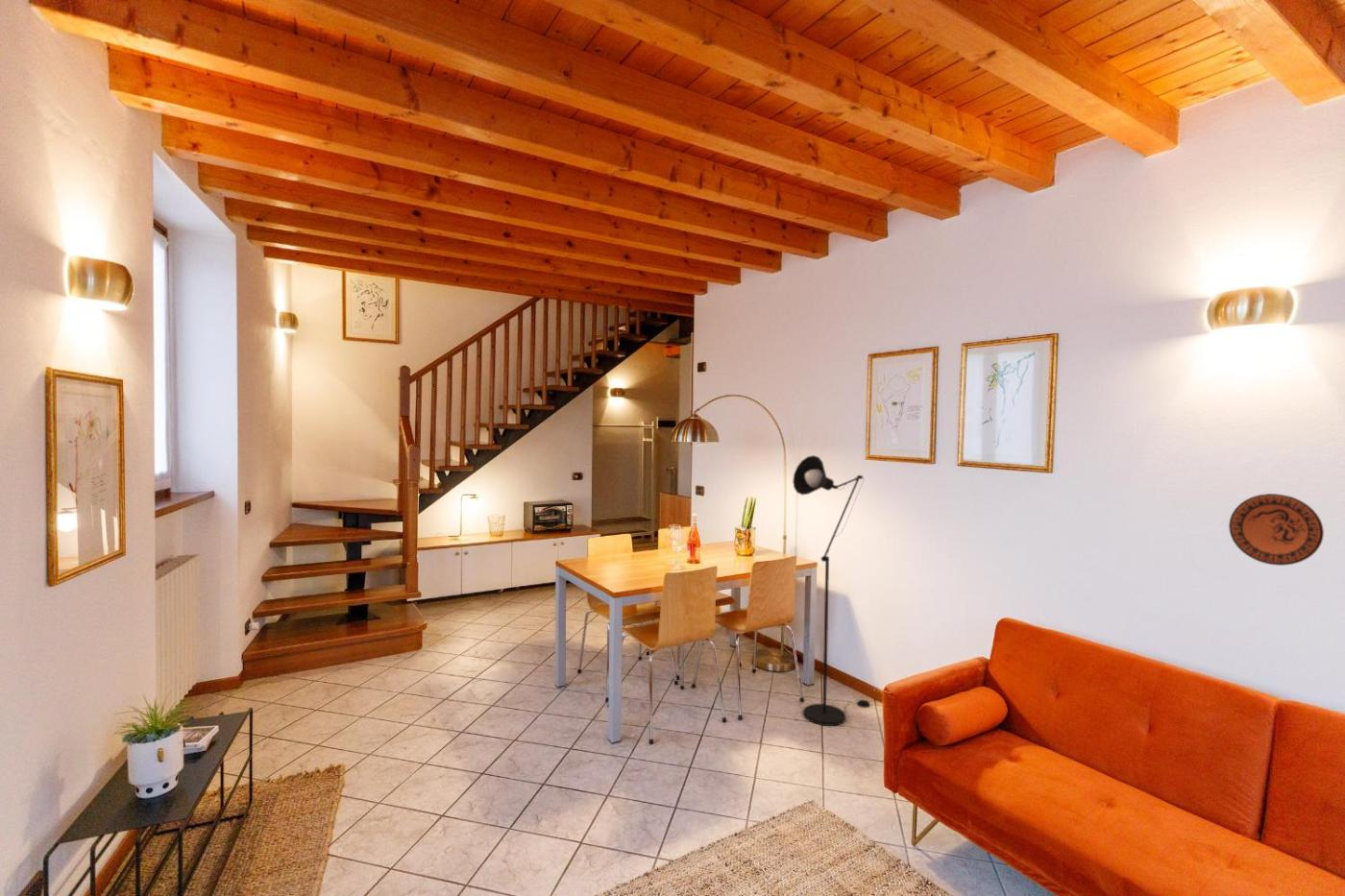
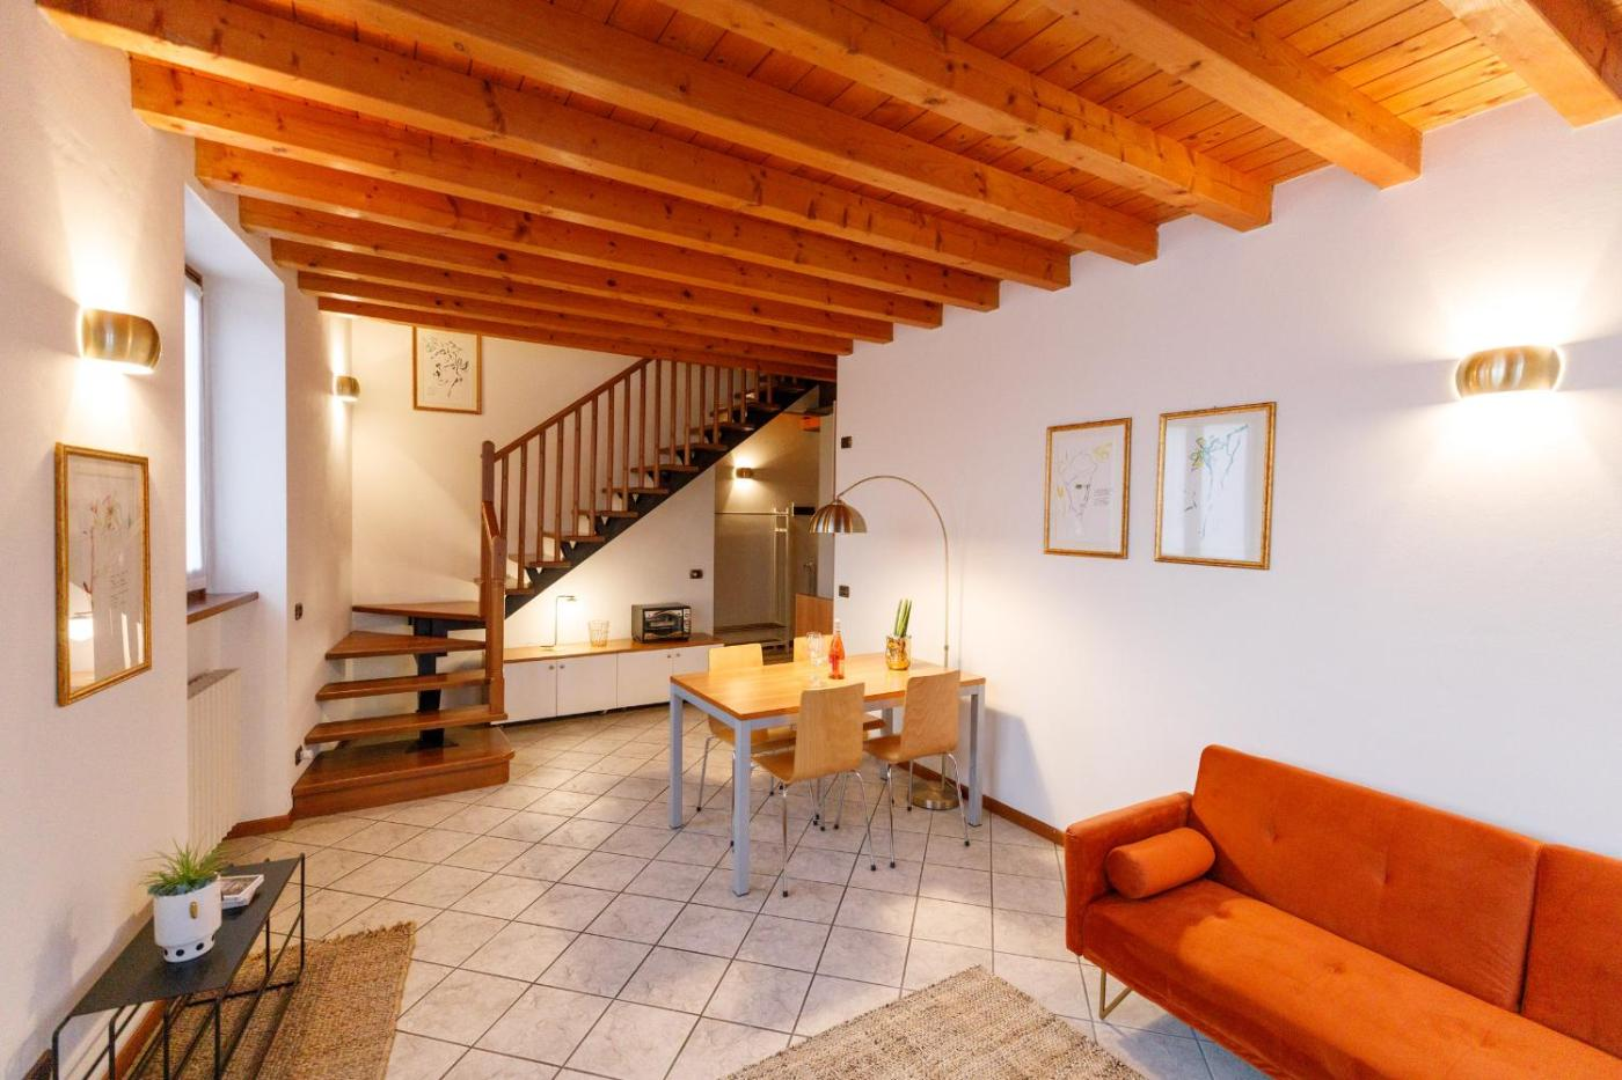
- floor lamp [792,454,871,727]
- decorative plate [1228,493,1325,567]
